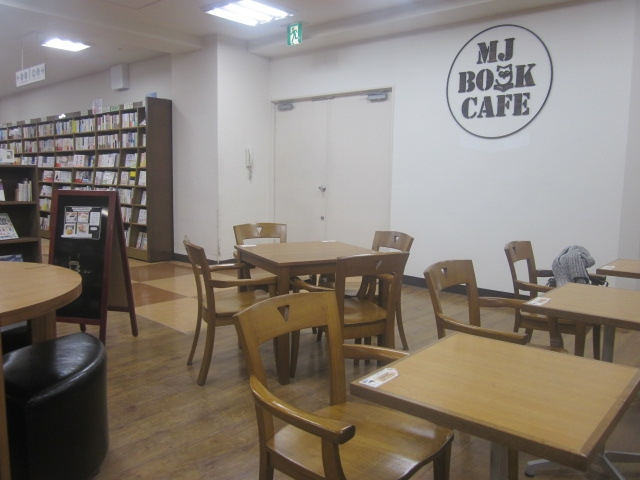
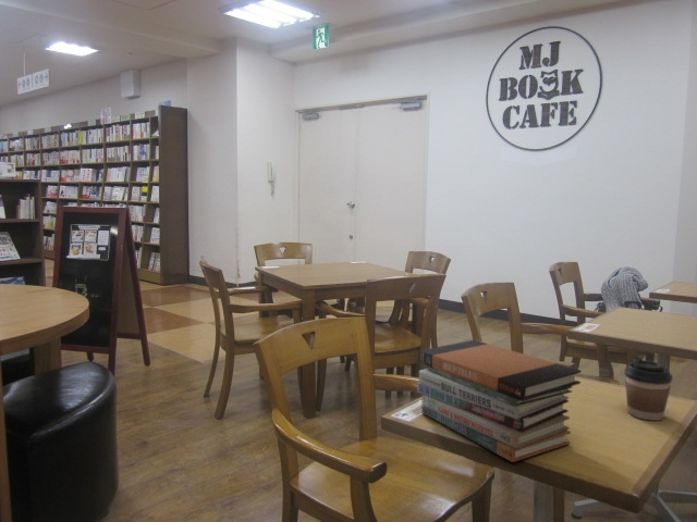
+ coffee cup [623,356,674,421]
+ book stack [416,339,583,463]
